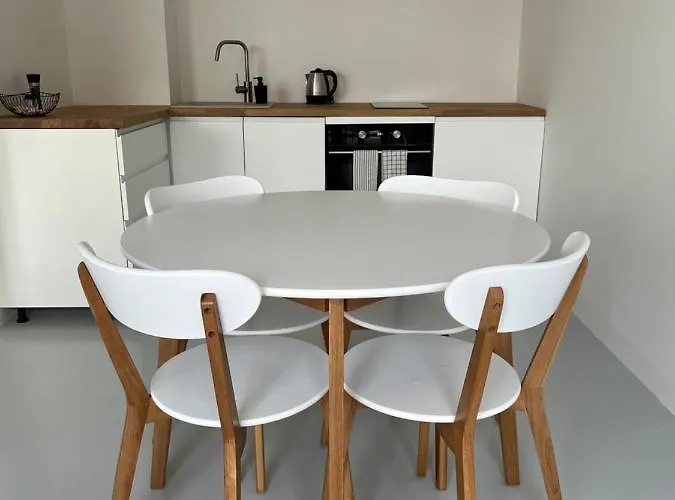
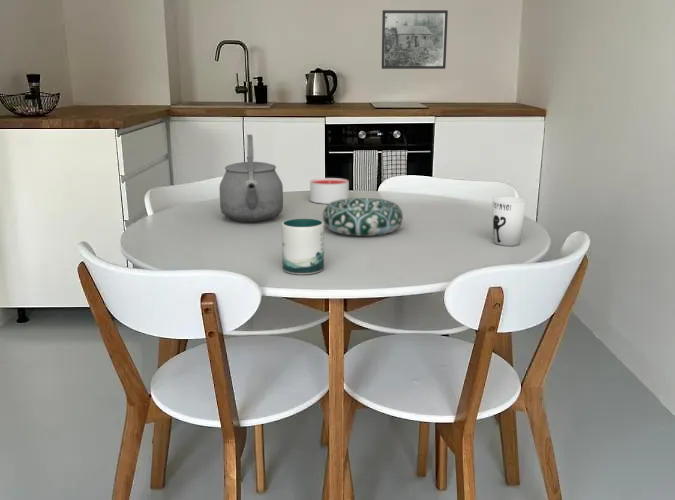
+ tea kettle [218,134,284,223]
+ cup [492,196,528,247]
+ decorative bowl [322,197,404,237]
+ mug [281,217,325,275]
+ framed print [381,9,449,70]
+ candle [309,177,350,205]
